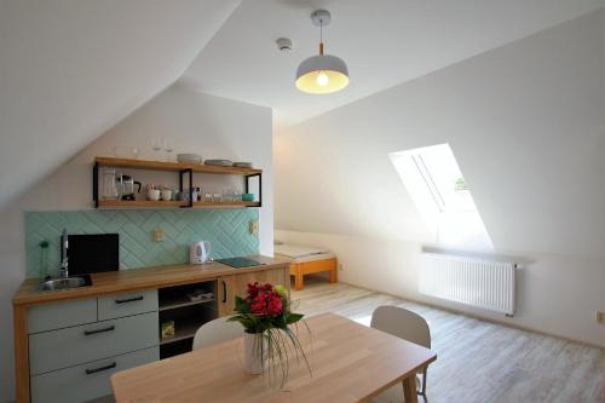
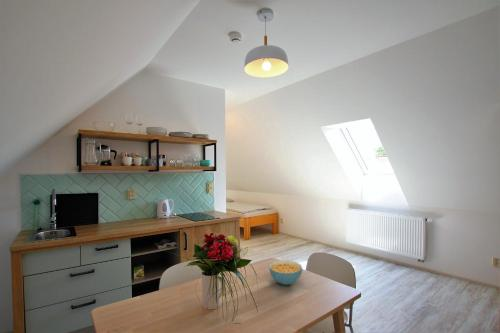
+ cereal bowl [268,259,303,286]
